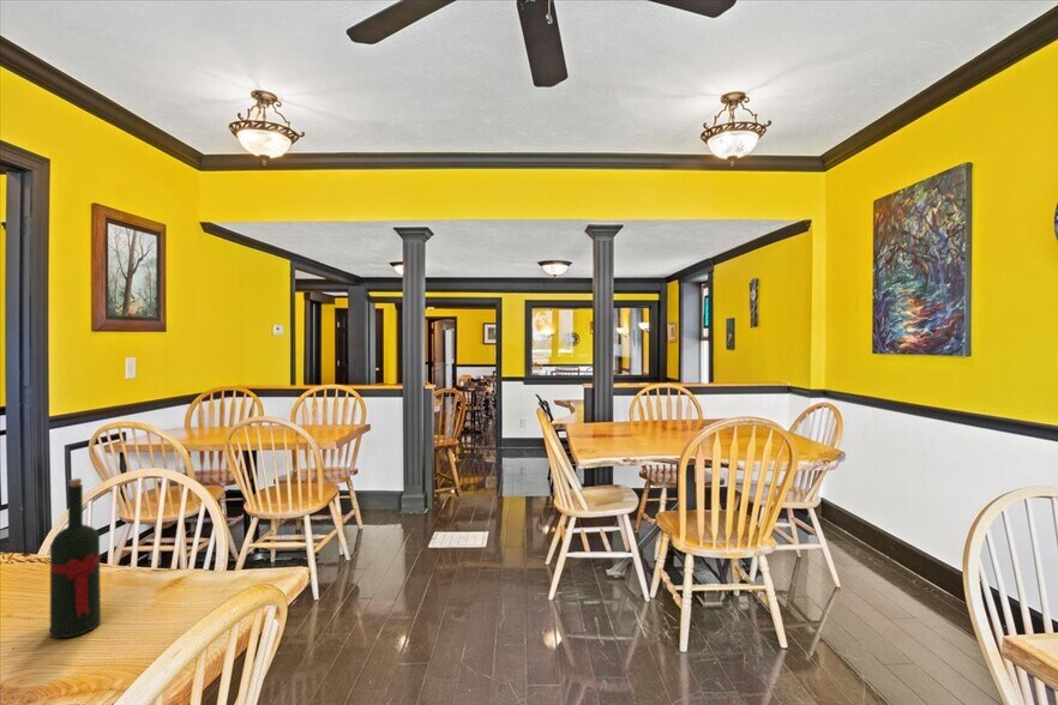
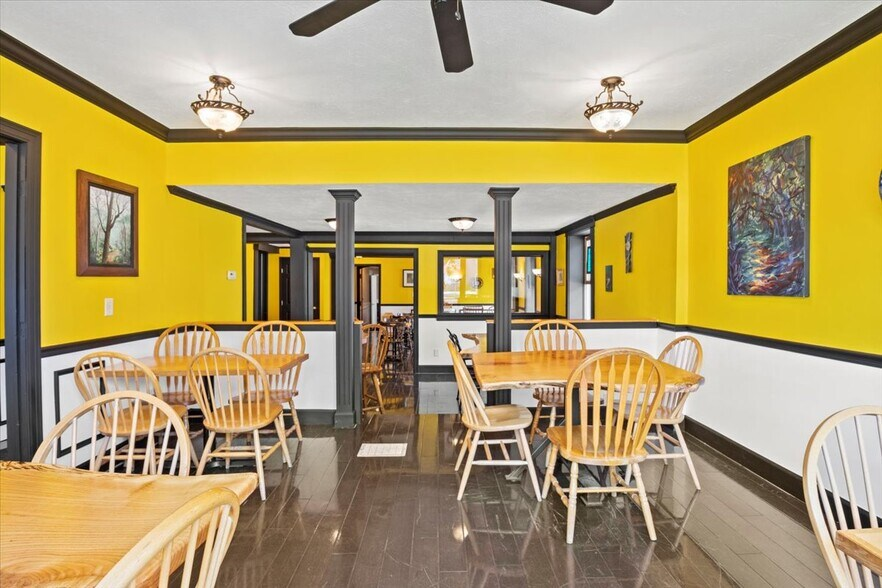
- wine bottle [49,477,102,640]
